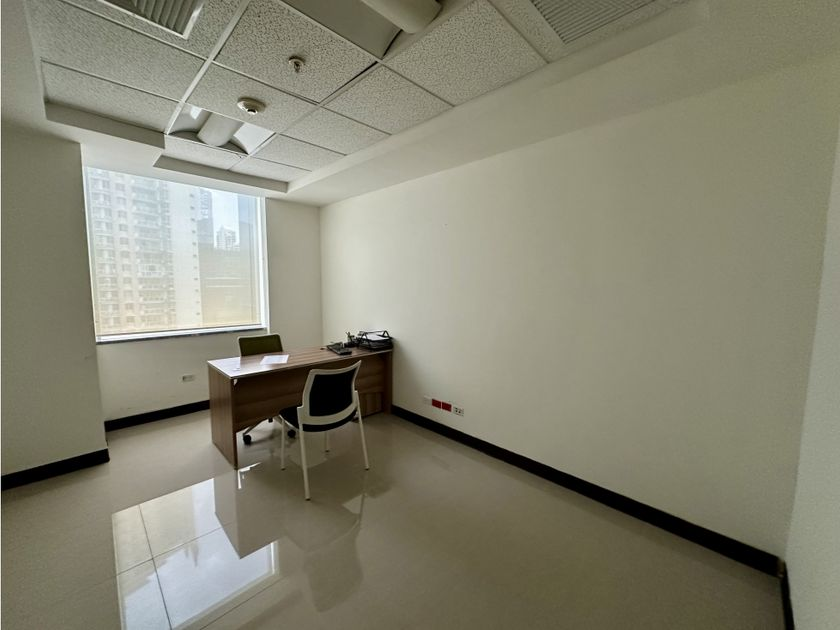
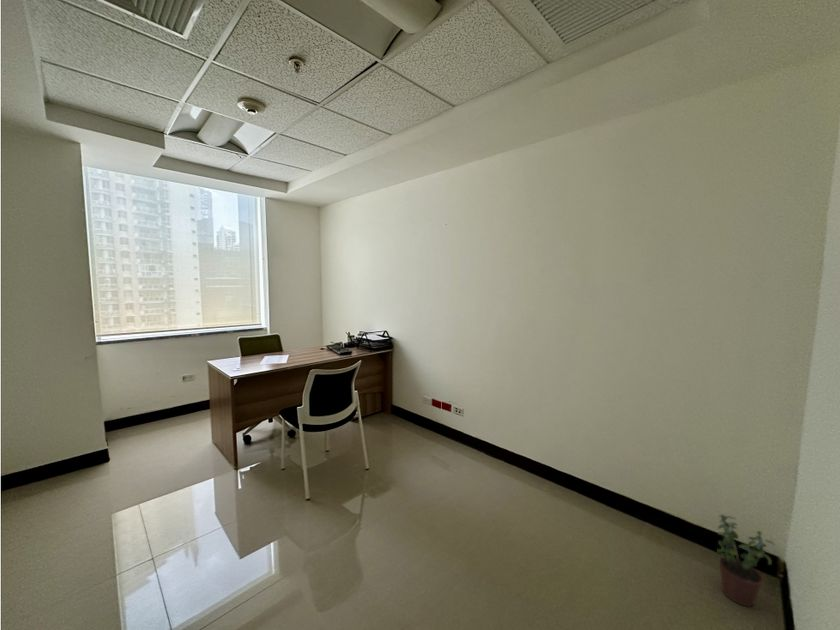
+ potted plant [716,513,775,608]
